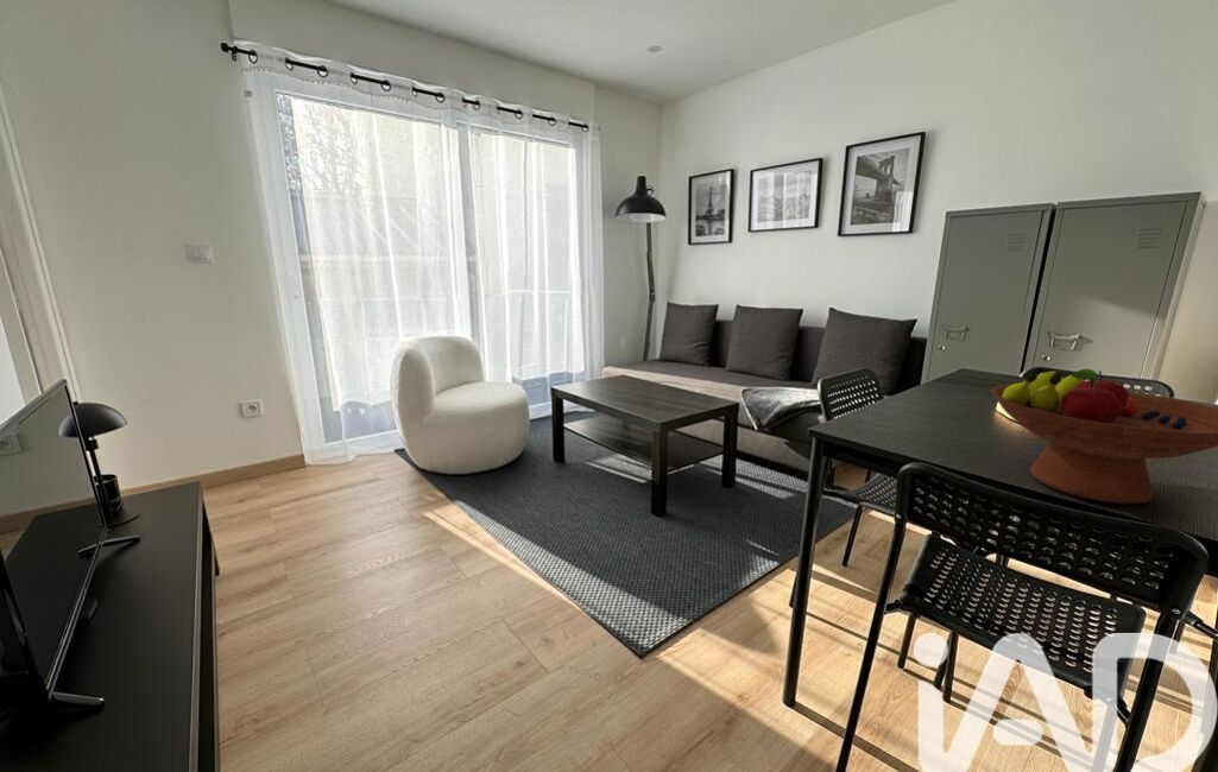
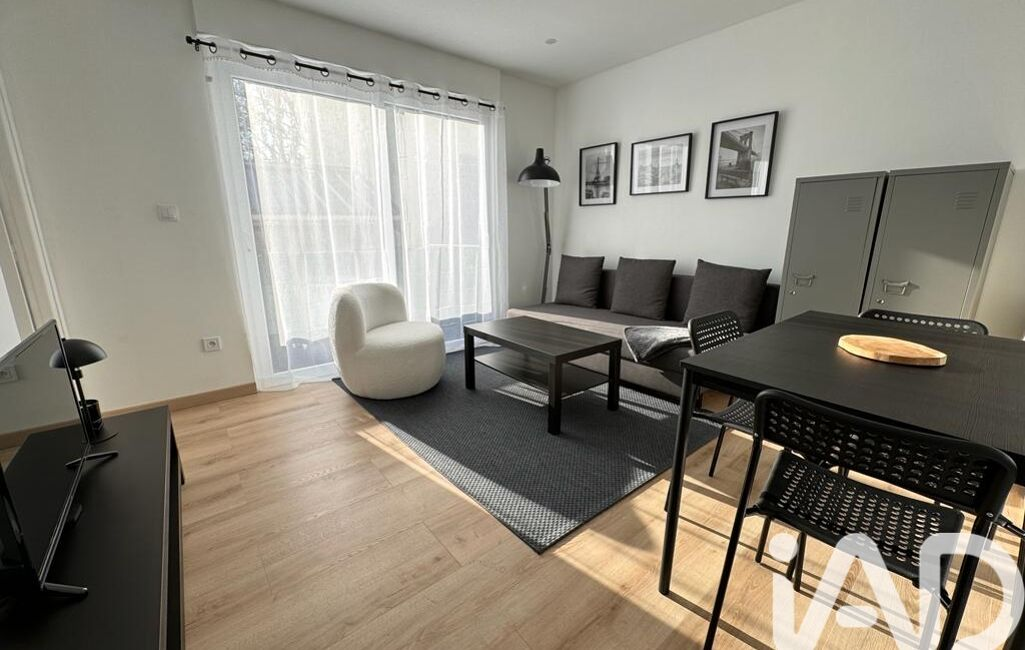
- fruit bowl [990,368,1218,505]
